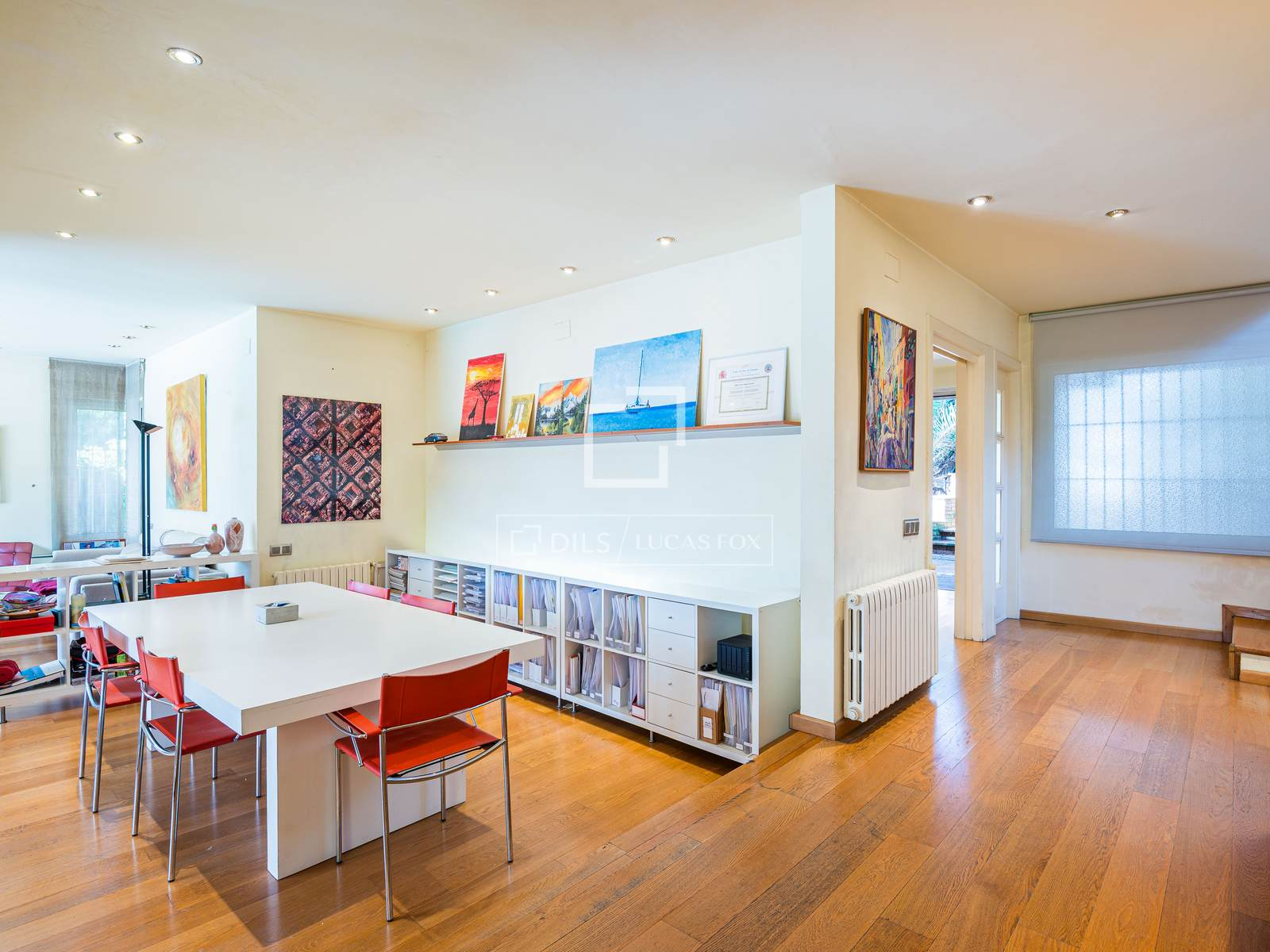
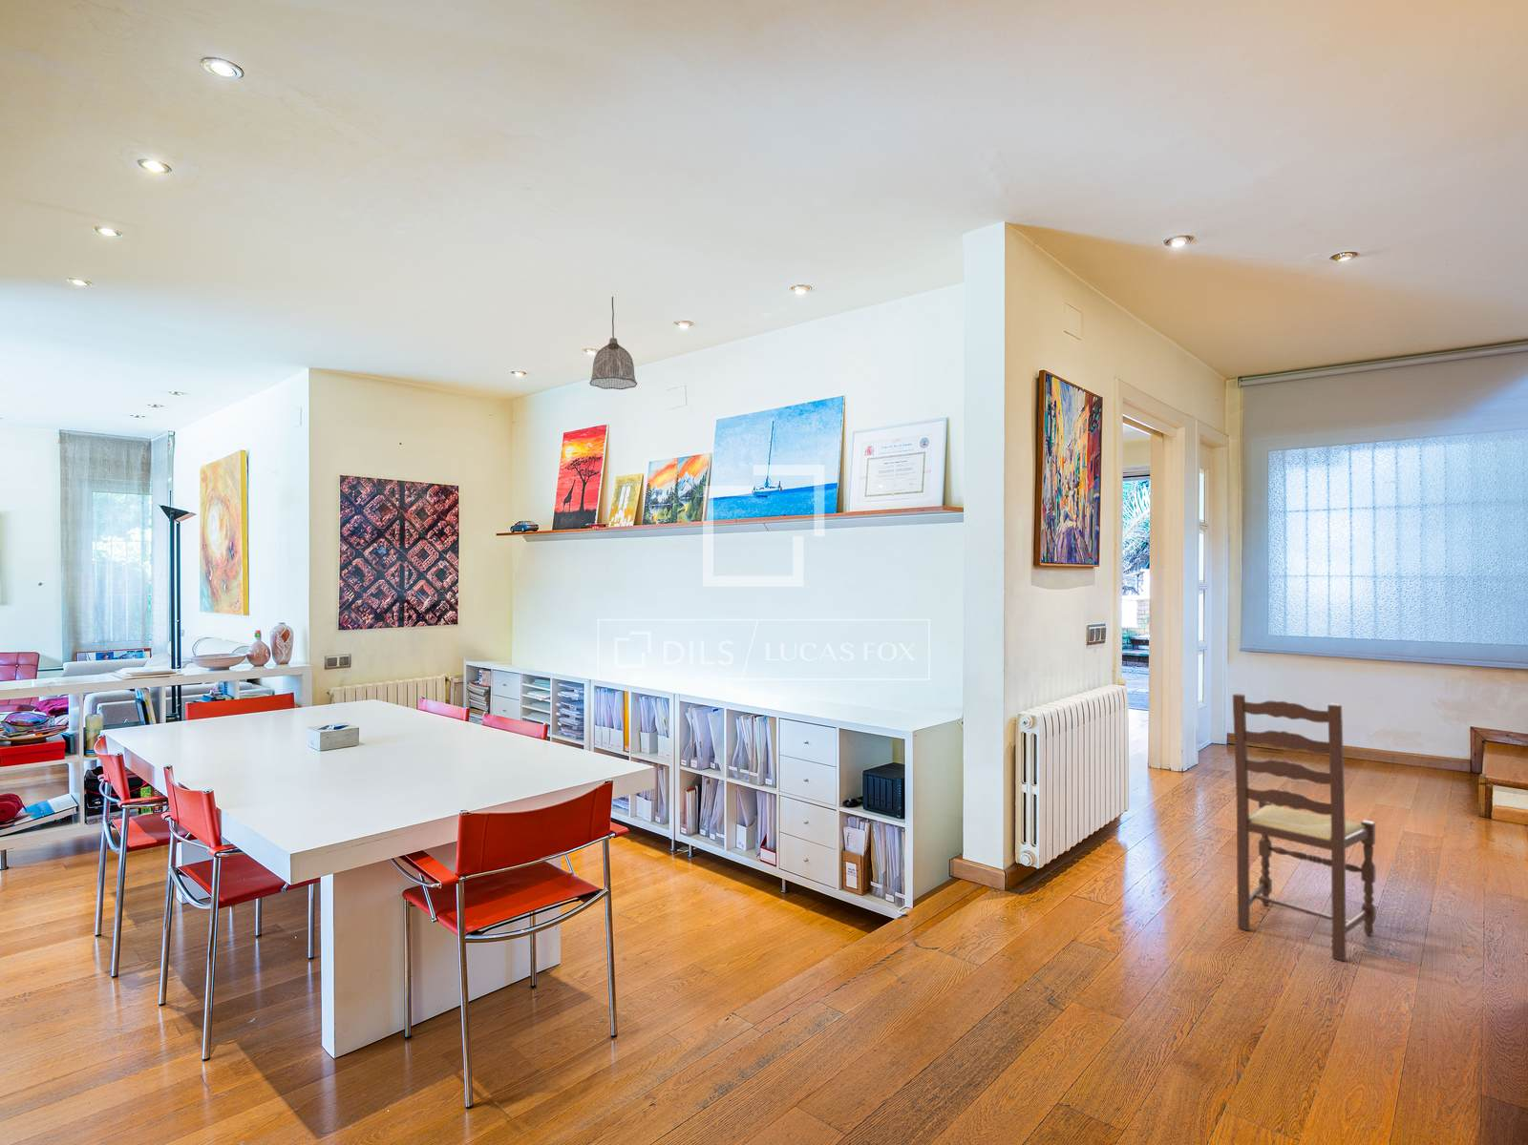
+ dining chair [1232,693,1378,962]
+ pendant lamp [590,296,638,390]
